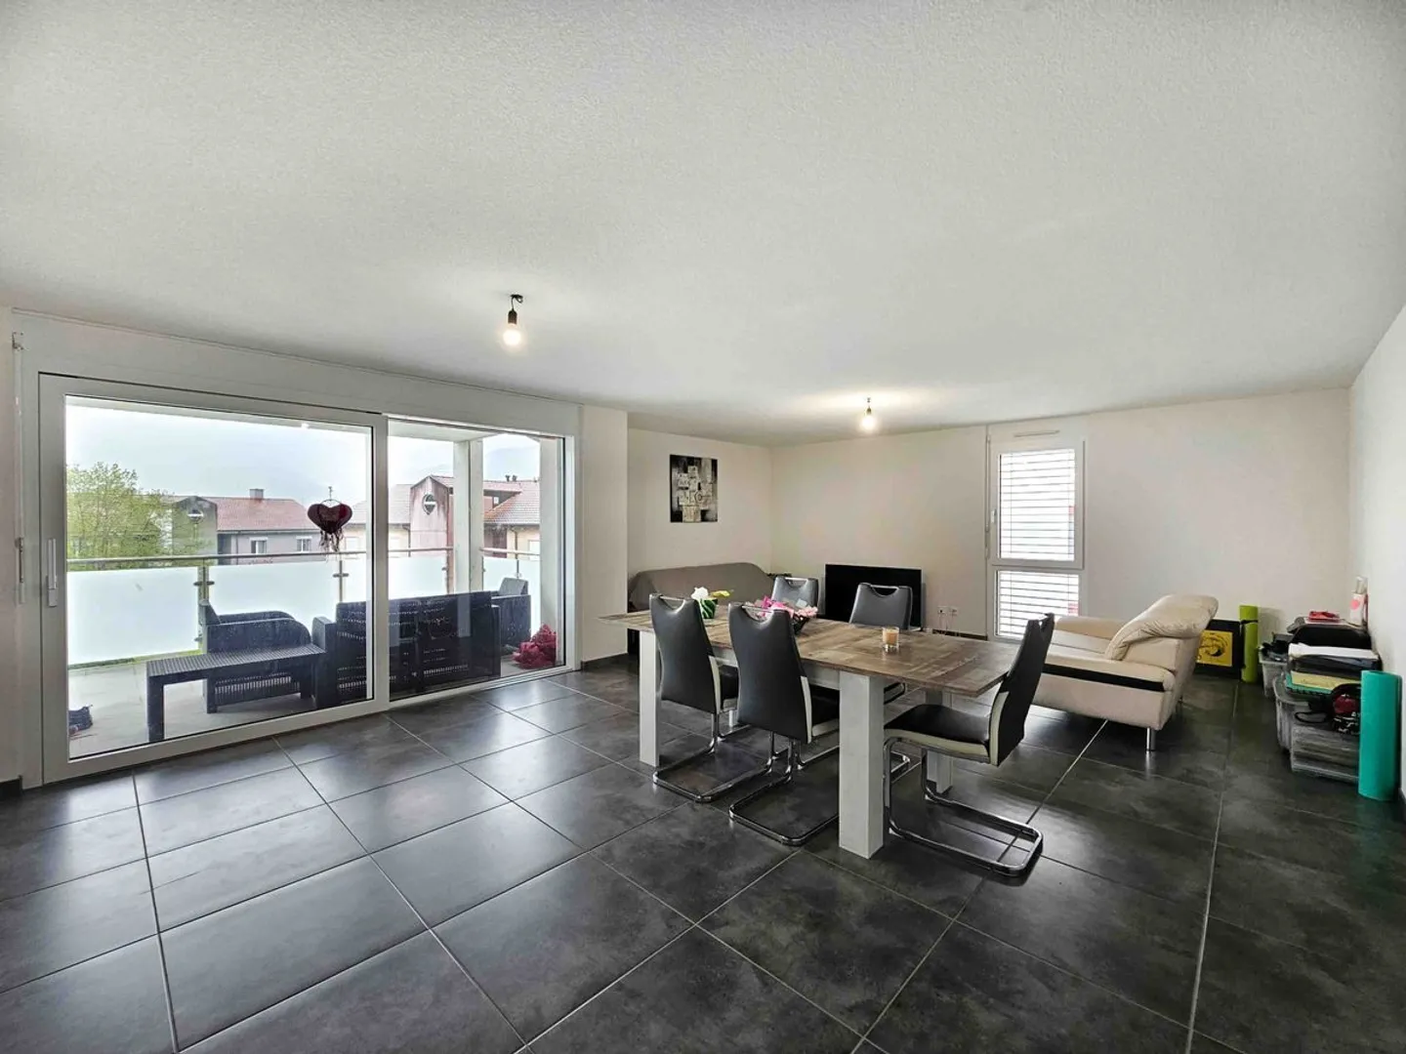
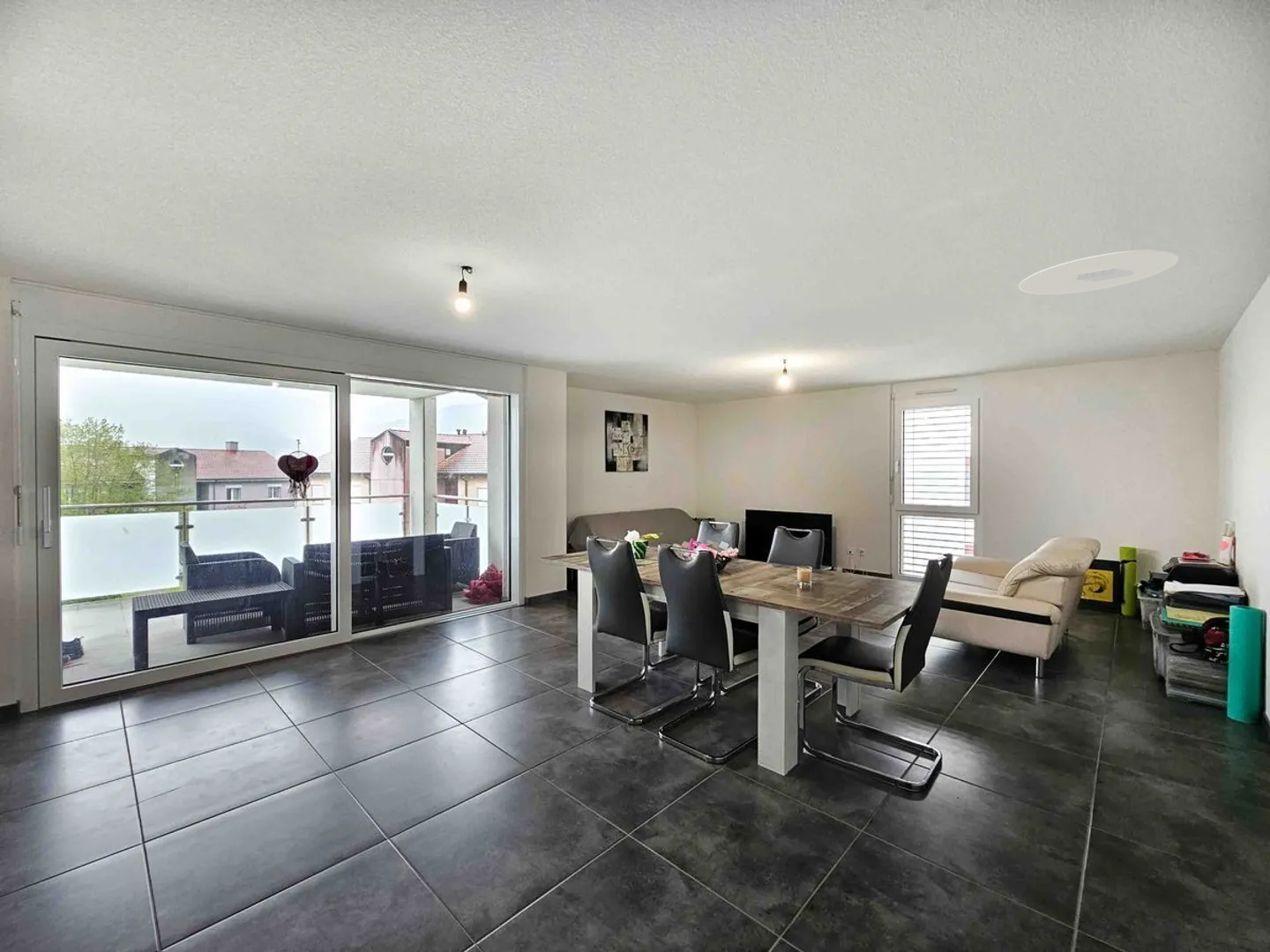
+ ceiling light [1018,249,1179,296]
